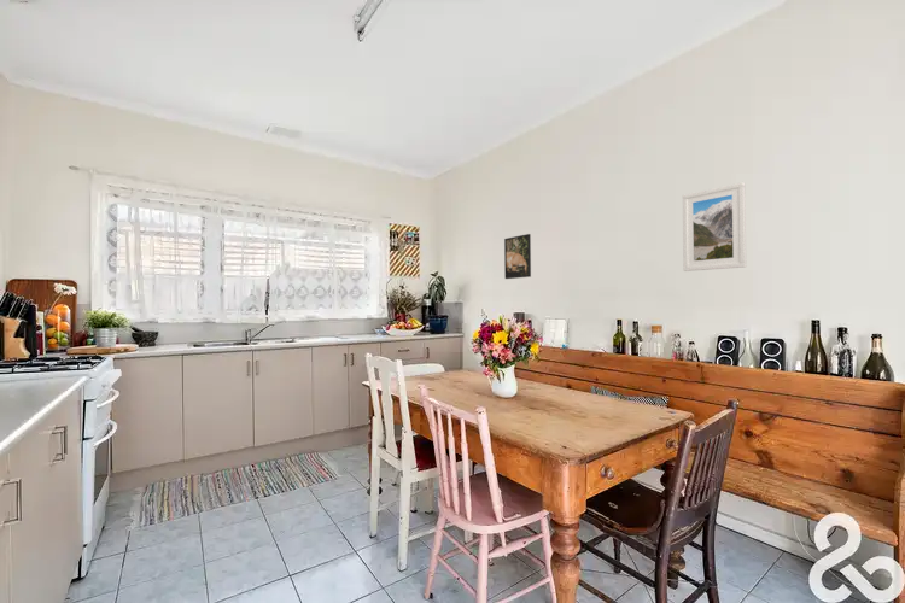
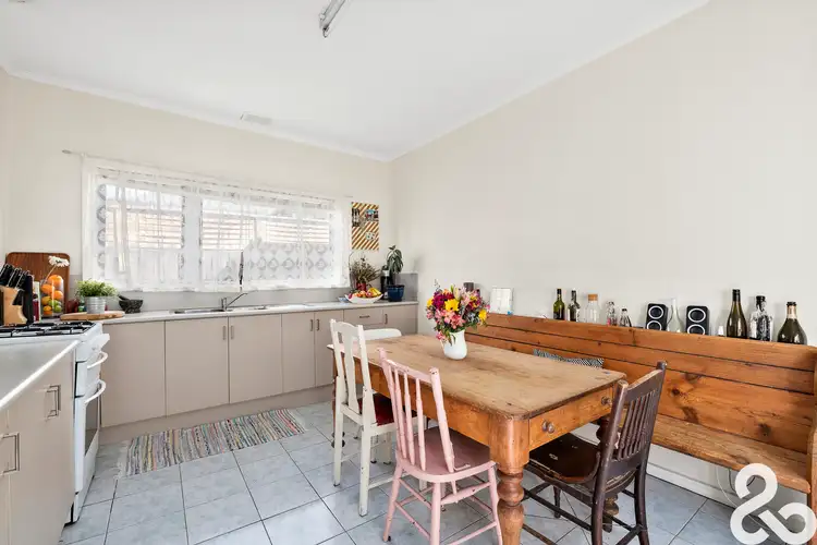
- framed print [682,181,747,273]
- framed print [503,233,532,280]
